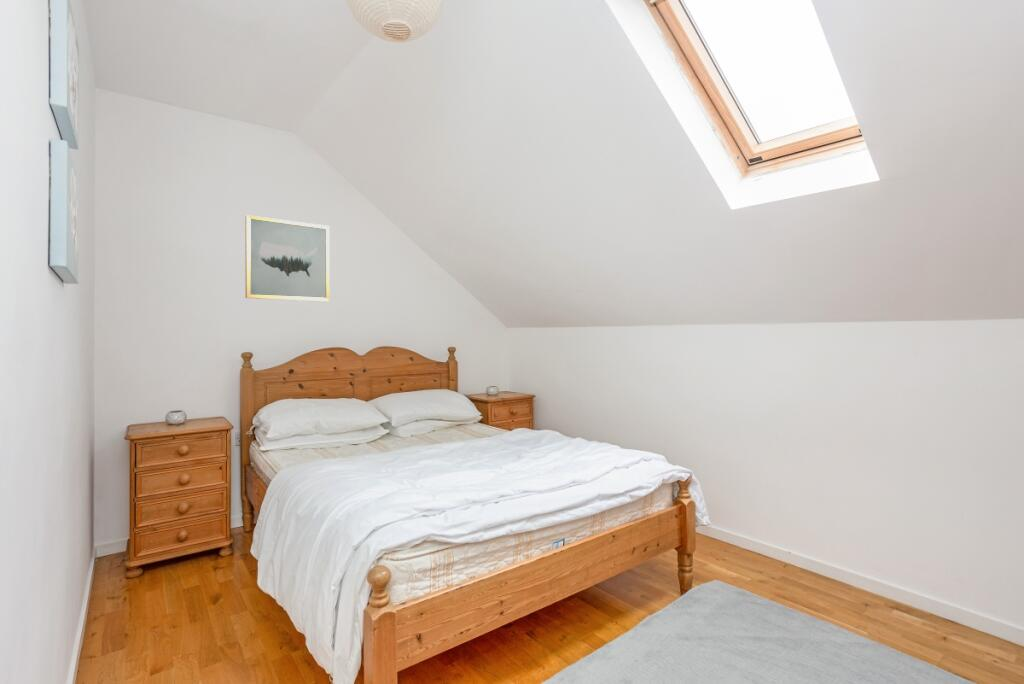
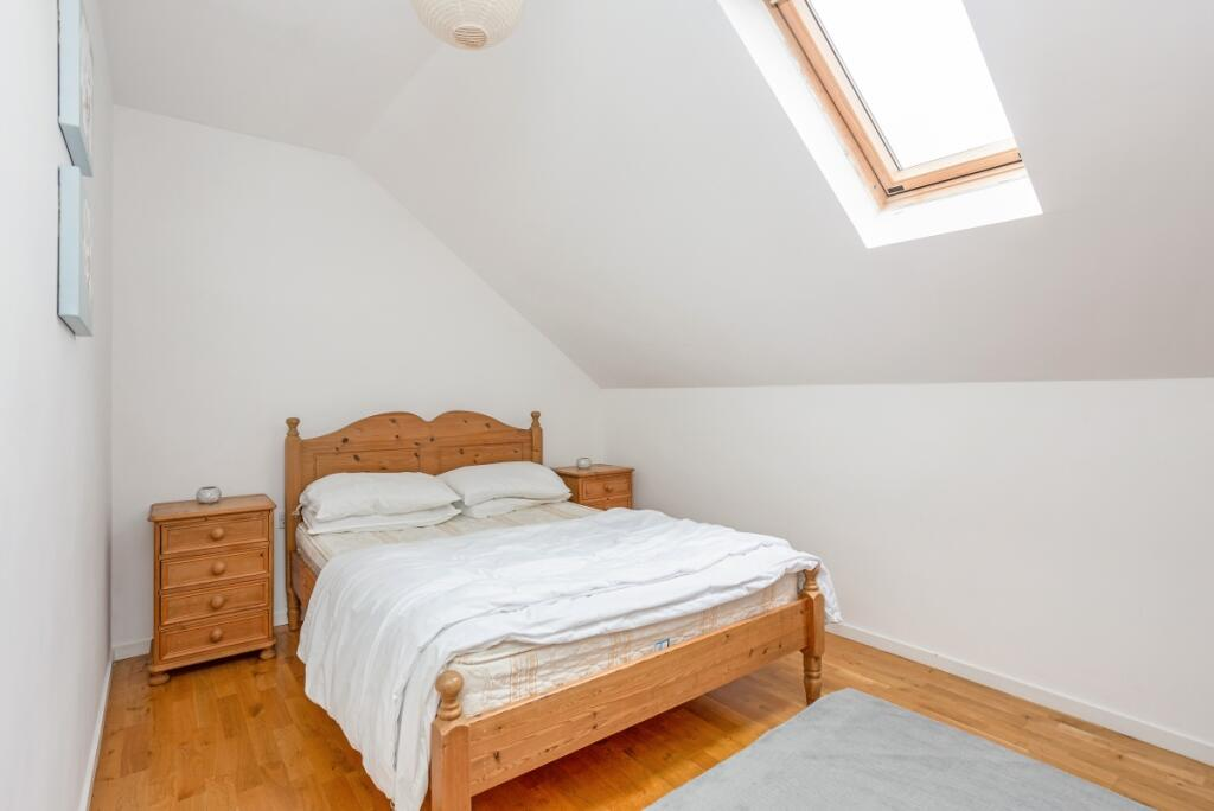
- wall art [244,214,330,303]
